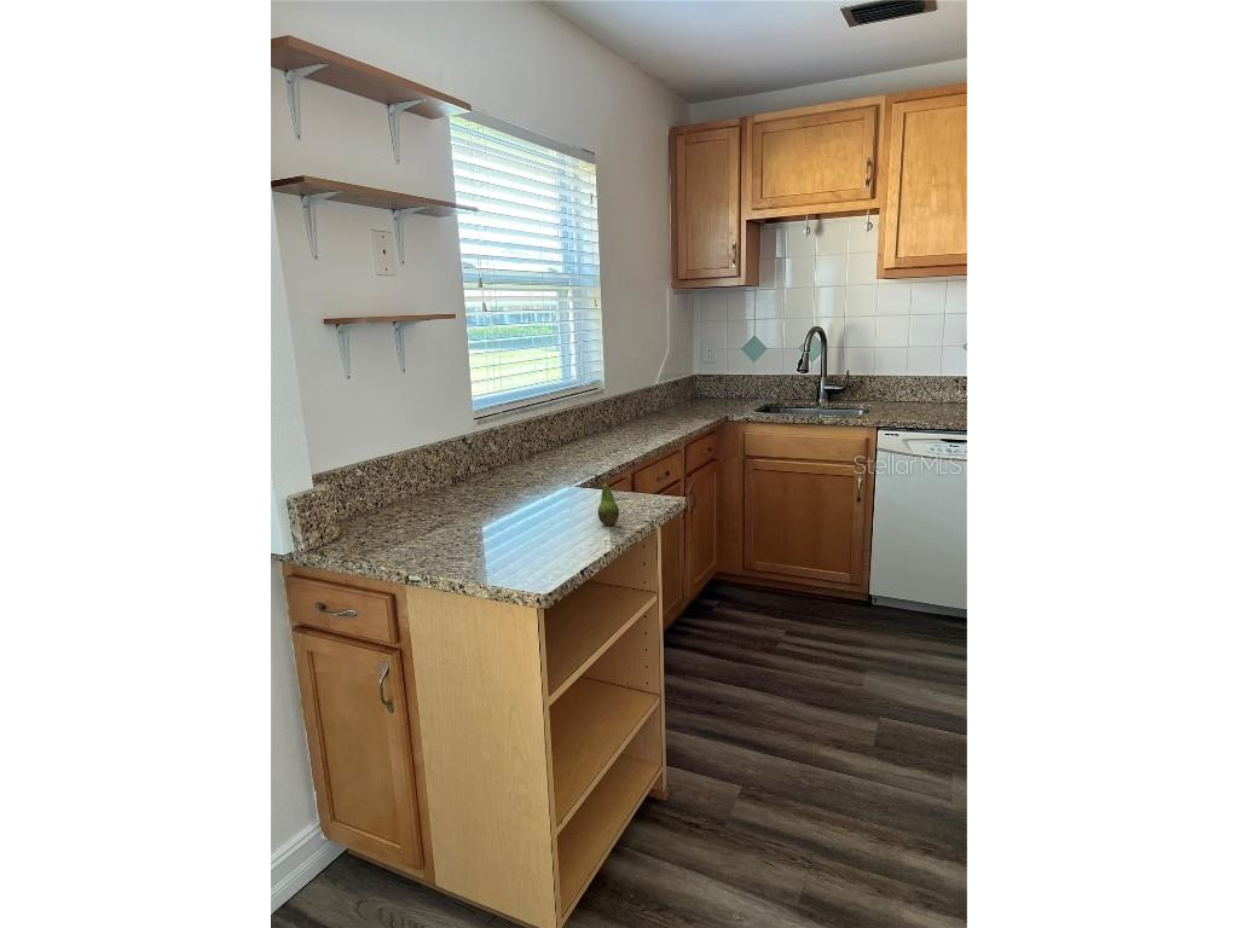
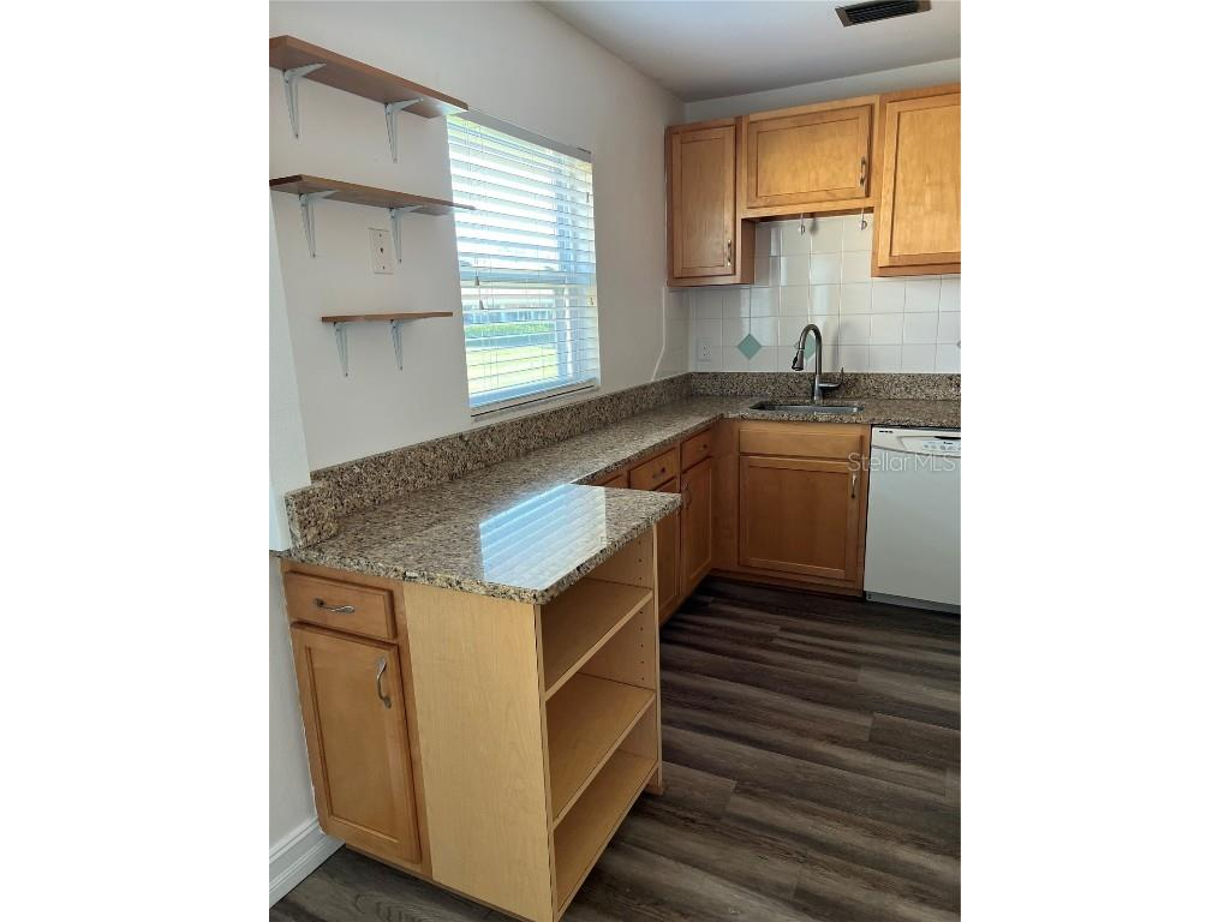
- fruit [594,474,620,527]
